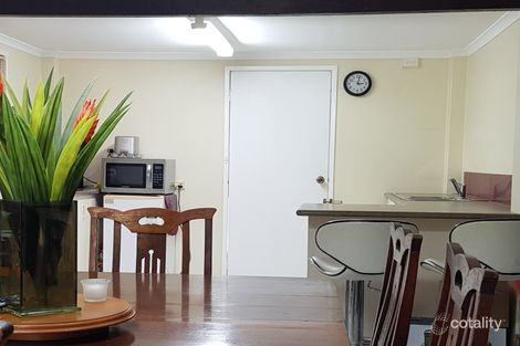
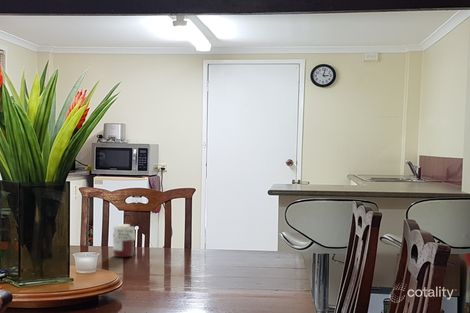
+ jar [112,223,137,258]
